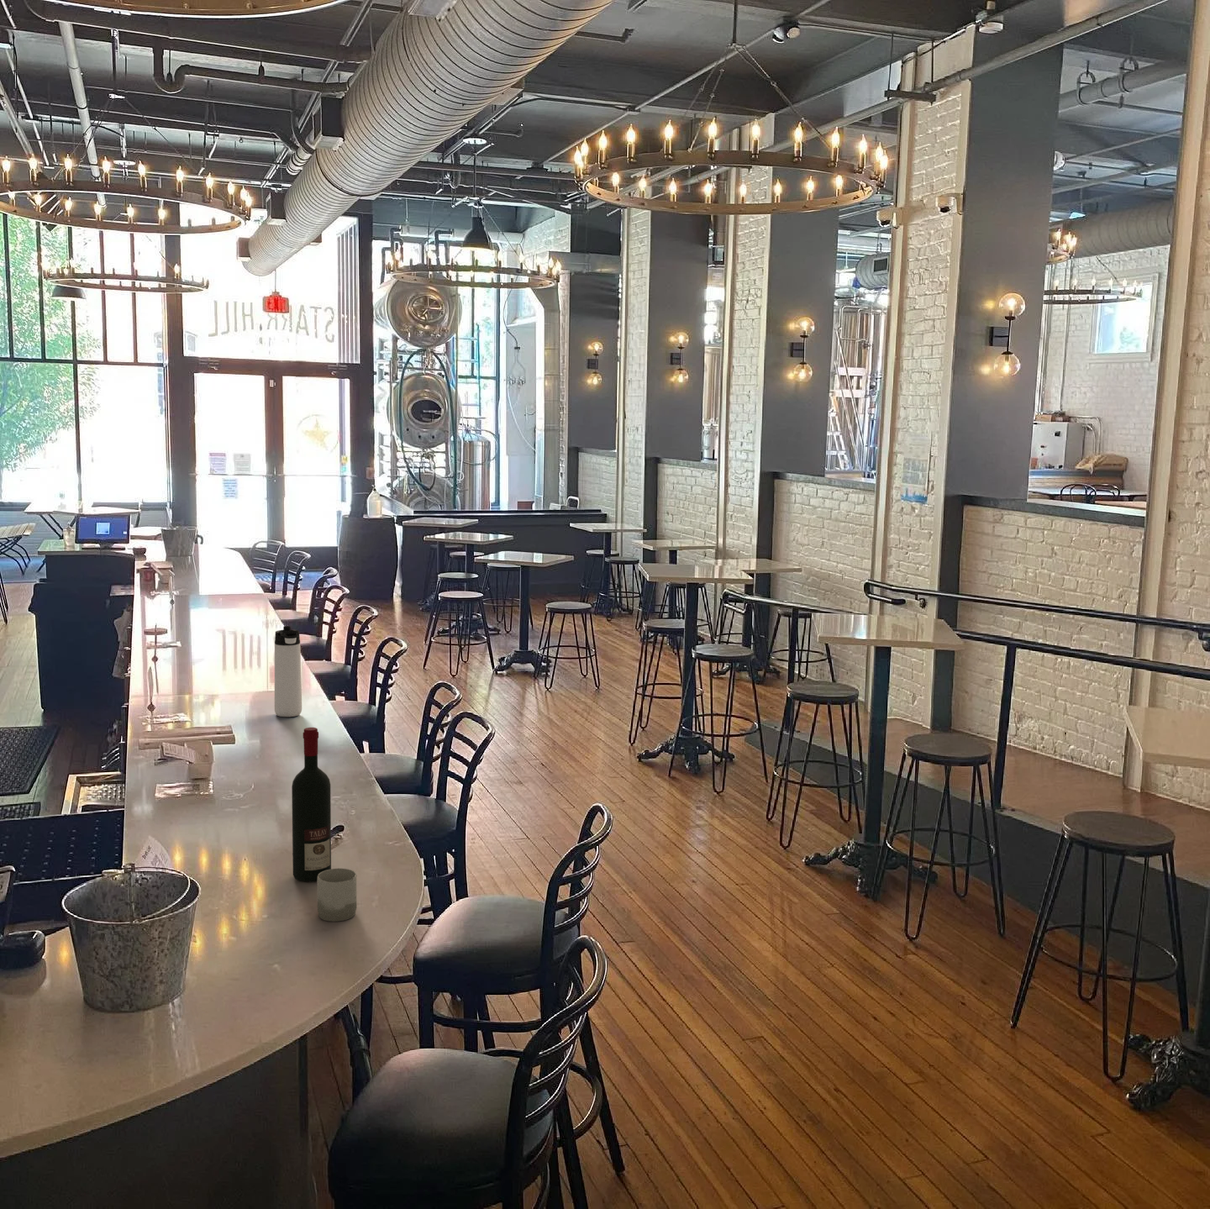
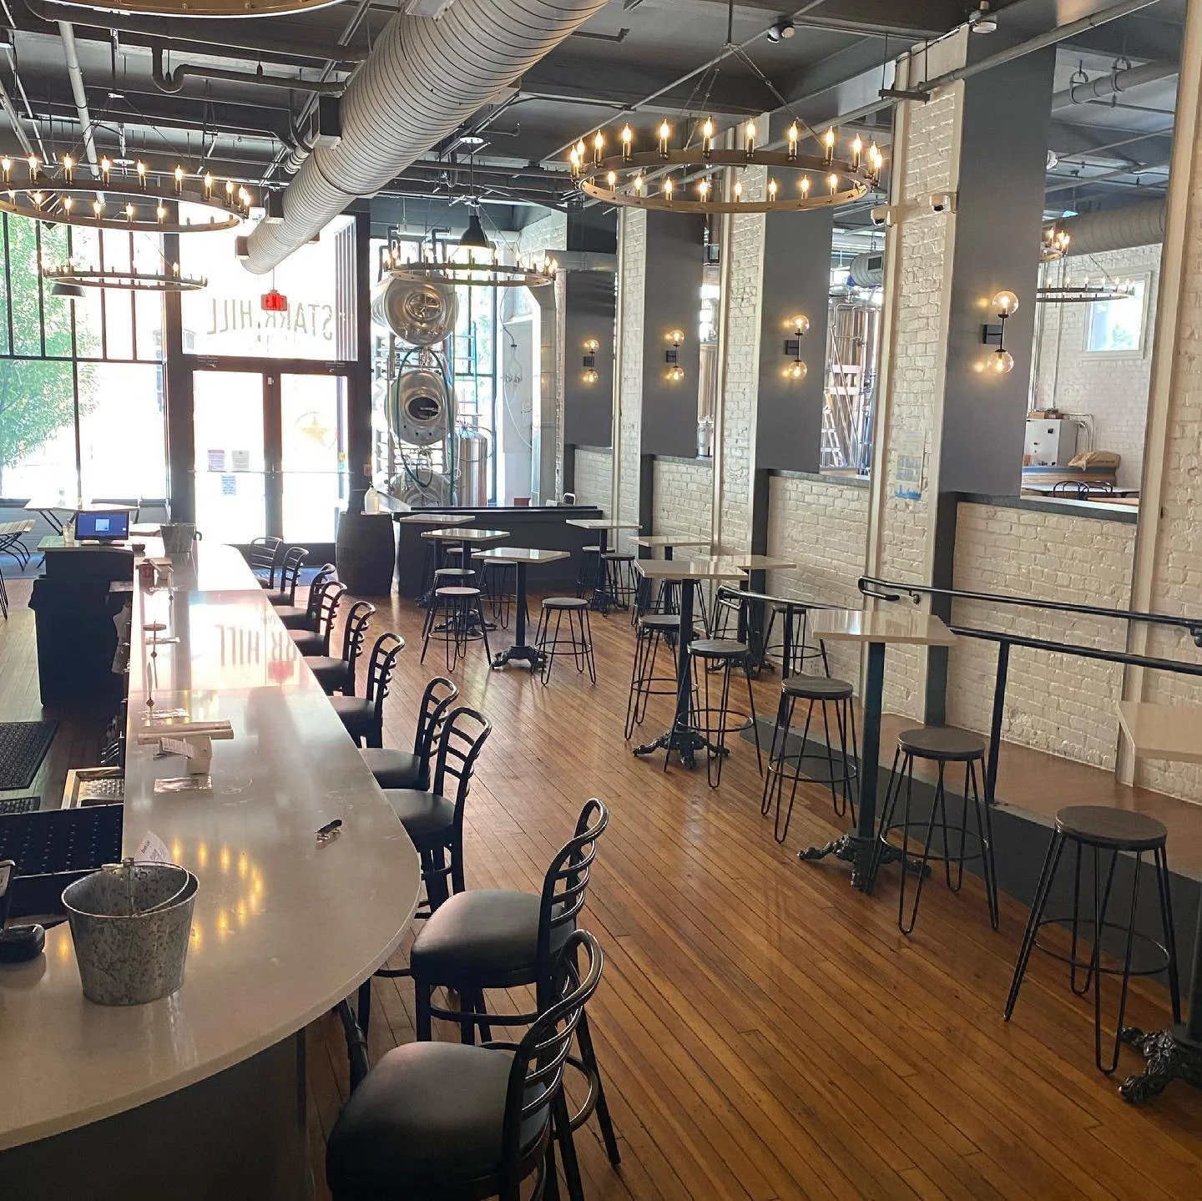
- cup [317,868,358,922]
- thermos bottle [273,626,302,717]
- alcohol [291,726,332,882]
